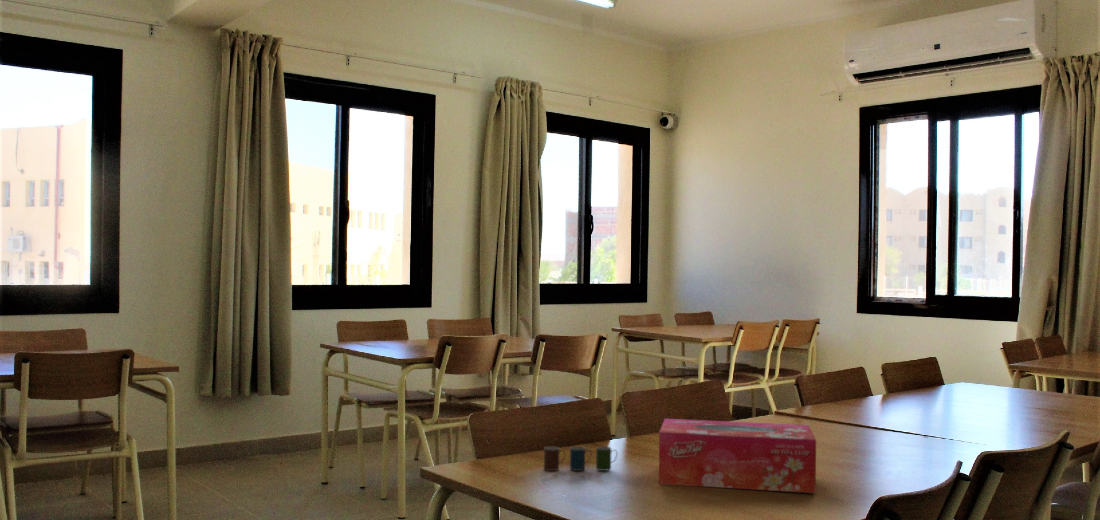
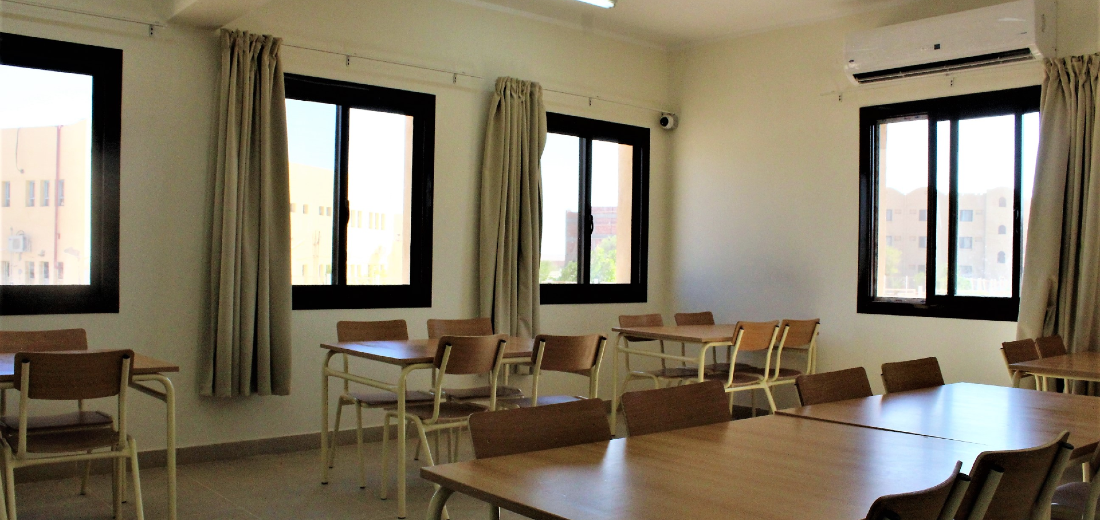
- cup [543,445,618,472]
- tissue box [658,418,817,494]
